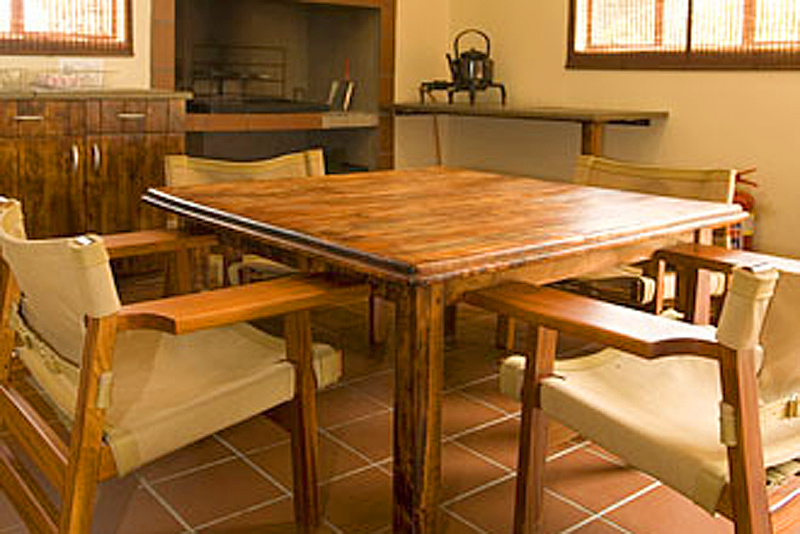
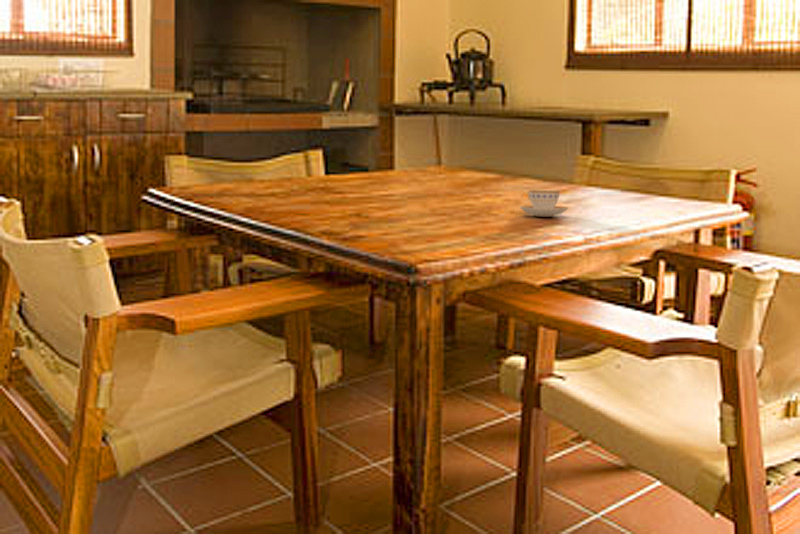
+ teacup [518,189,570,217]
